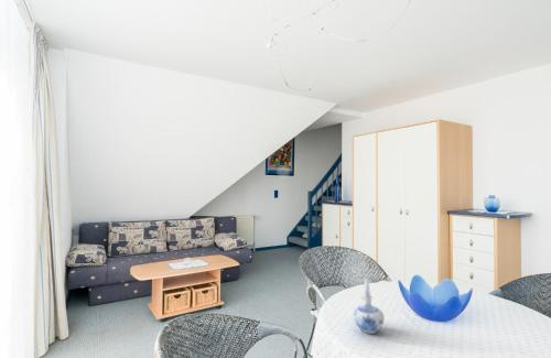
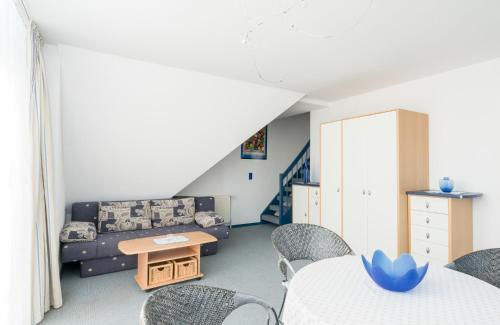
- ceramic pitcher [353,276,385,335]
